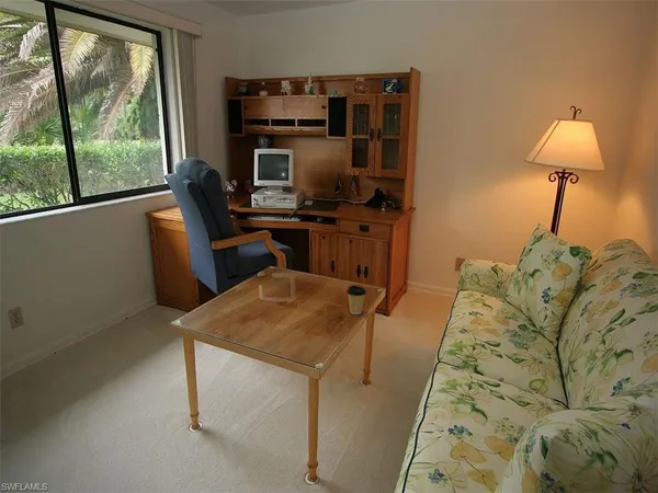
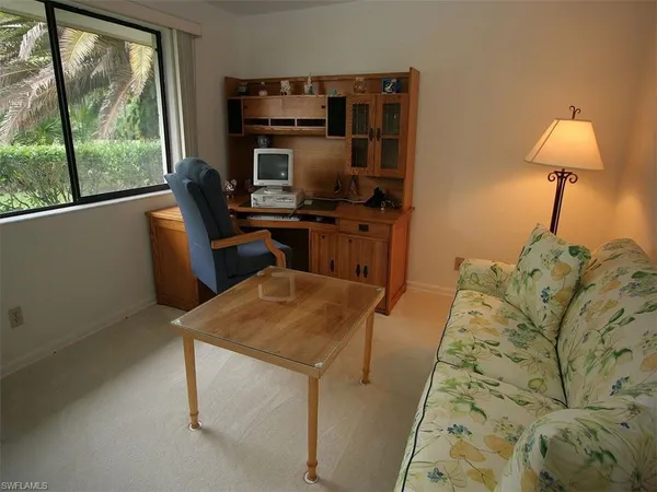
- coffee cup [345,285,367,316]
